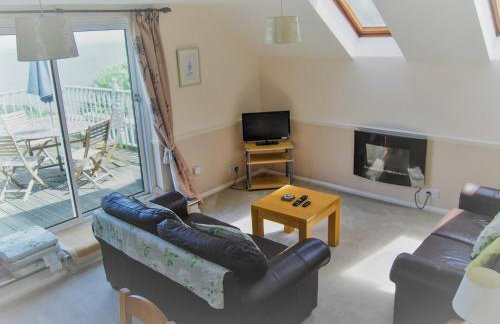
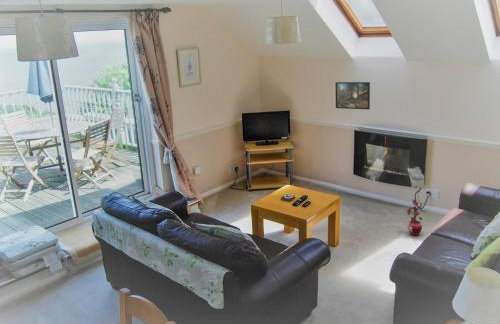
+ potted plant [406,199,427,237]
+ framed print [335,81,371,111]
